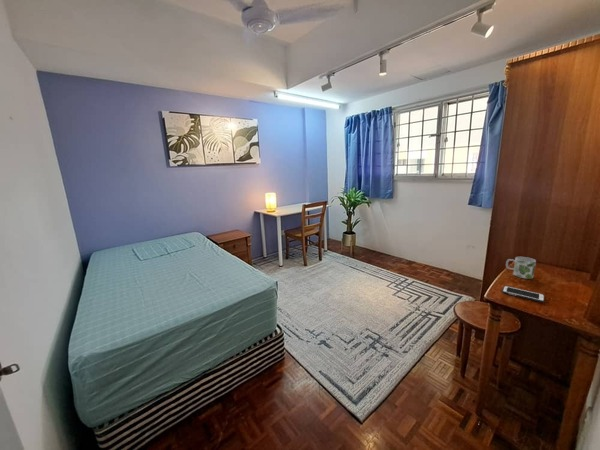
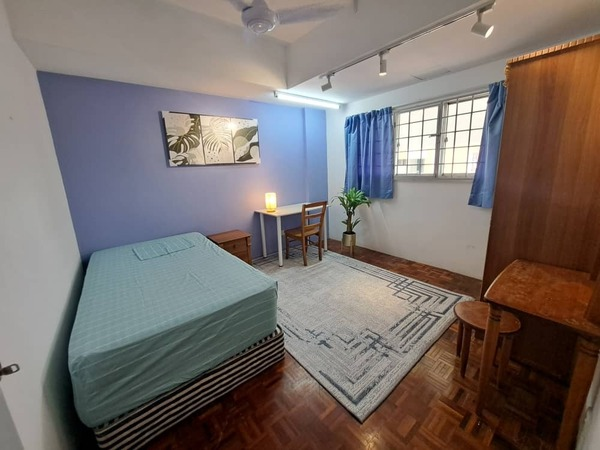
- cell phone [501,285,545,303]
- mug [505,256,537,280]
